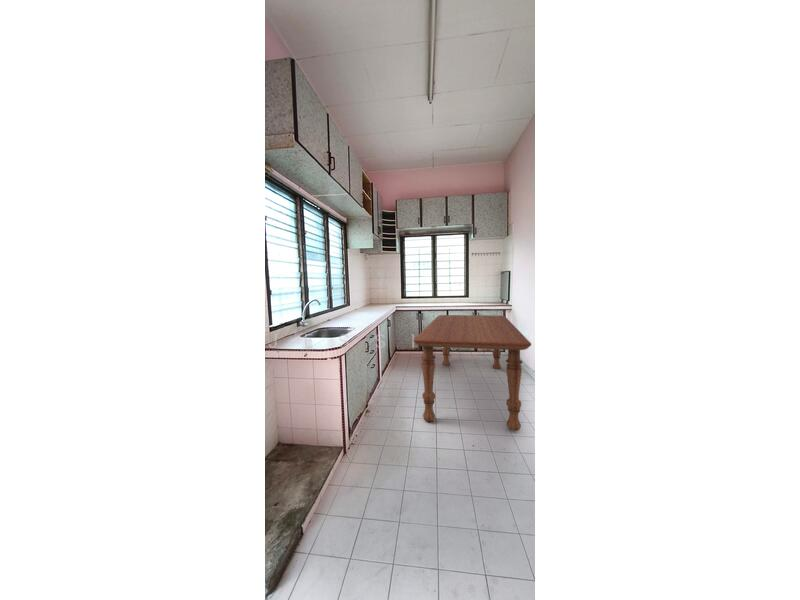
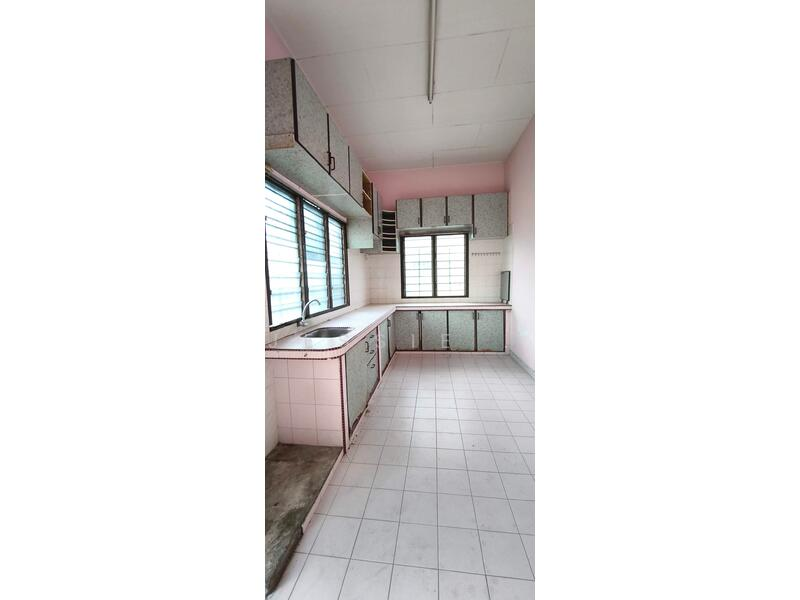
- dining table [412,314,532,432]
